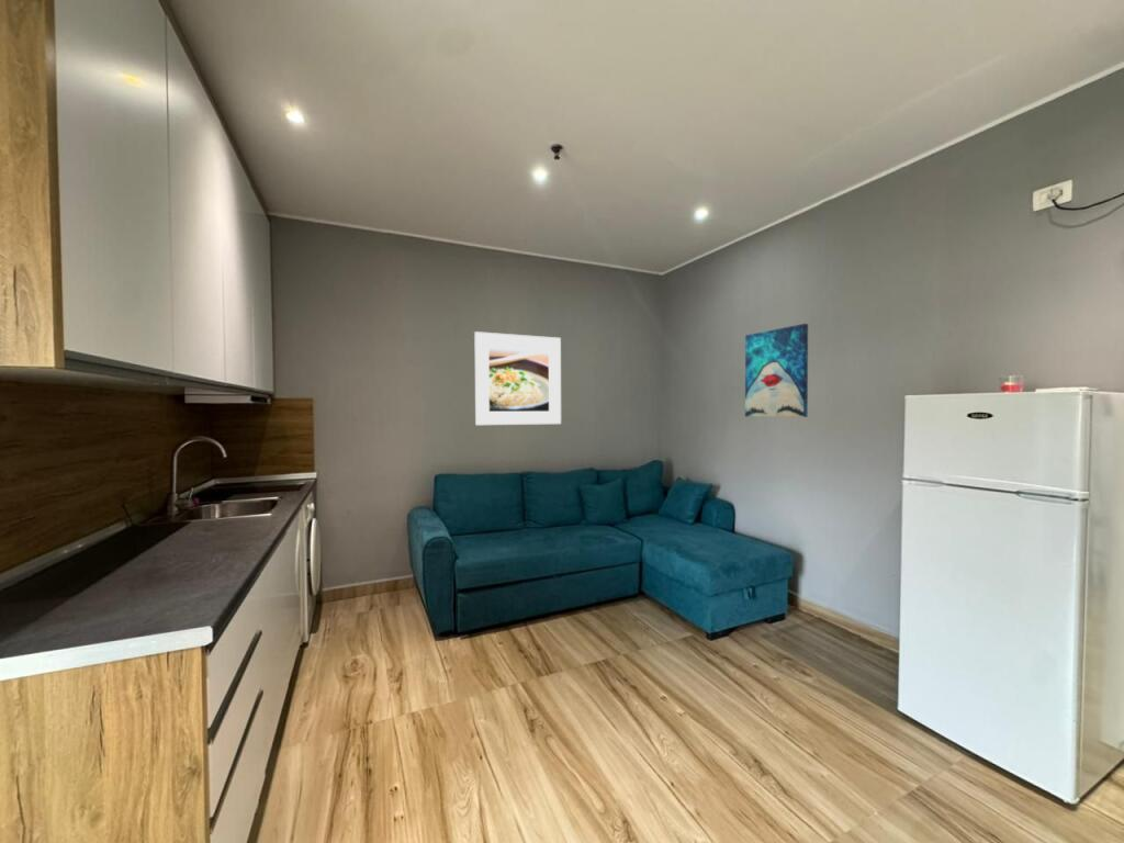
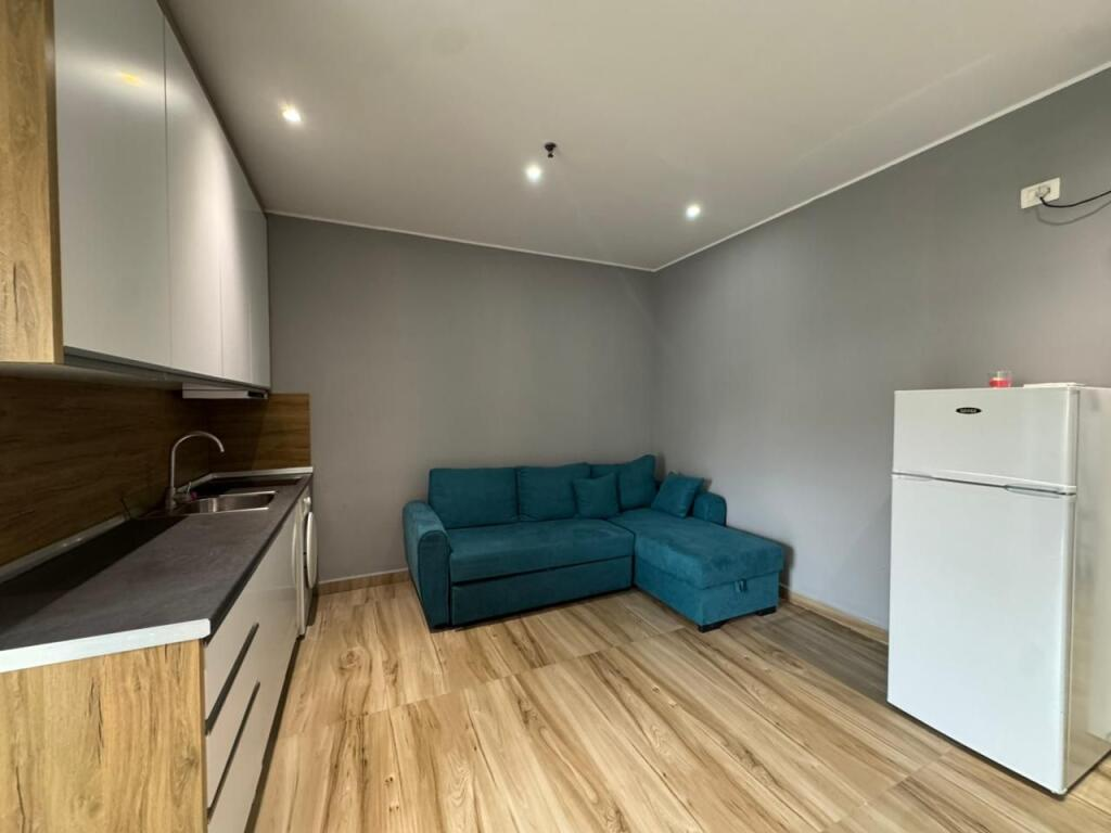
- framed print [473,330,562,426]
- wall art [744,323,809,418]
